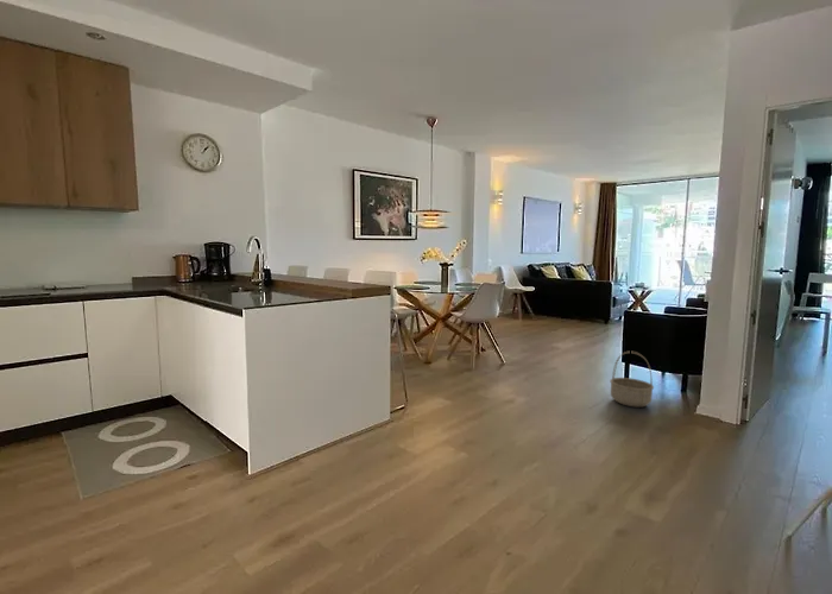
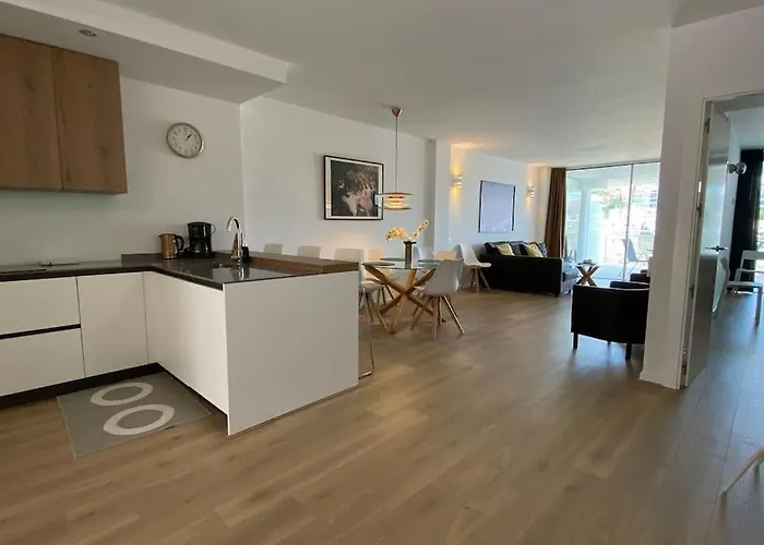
- basket [609,350,655,409]
